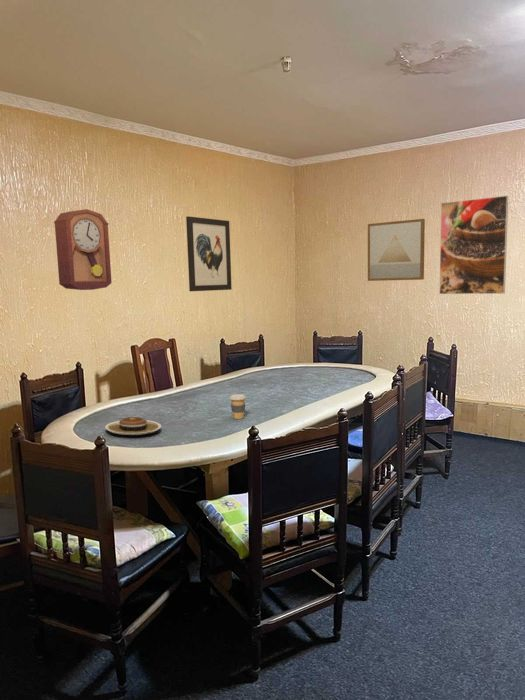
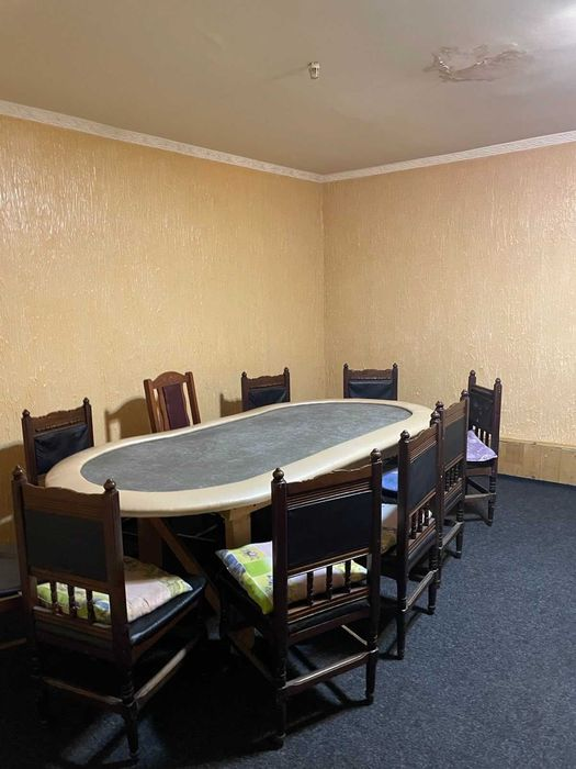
- pendulum clock [53,208,113,291]
- wall art [367,218,426,282]
- wall art [185,215,233,292]
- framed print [438,195,509,295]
- coffee cup [228,393,247,420]
- plate [104,416,162,436]
